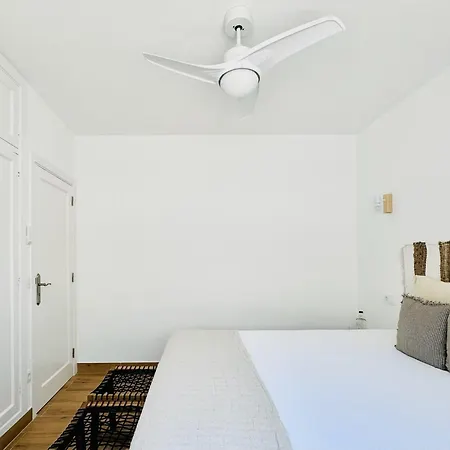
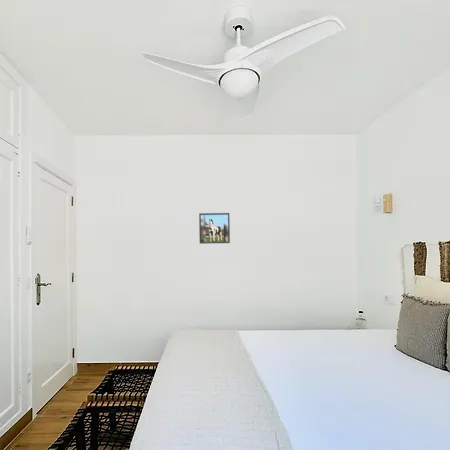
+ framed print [198,212,231,245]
